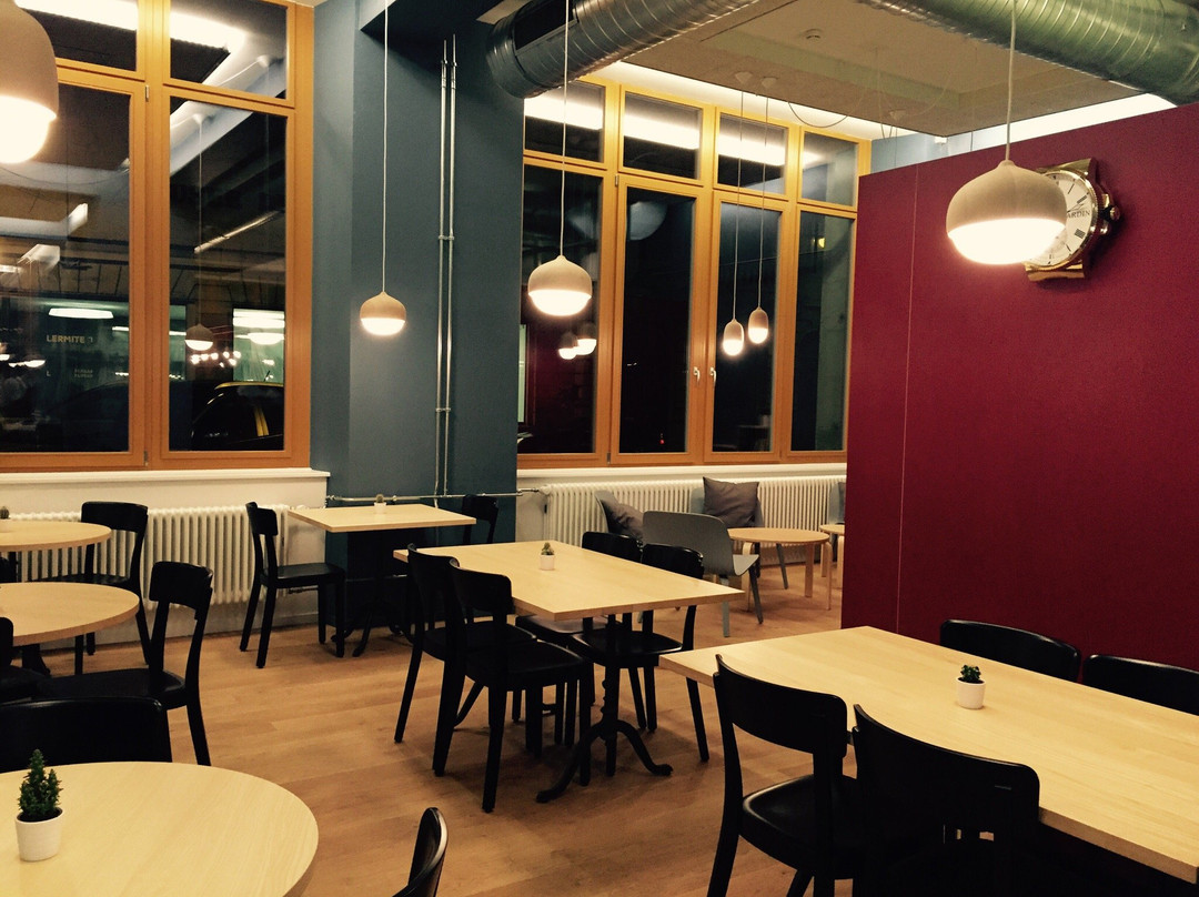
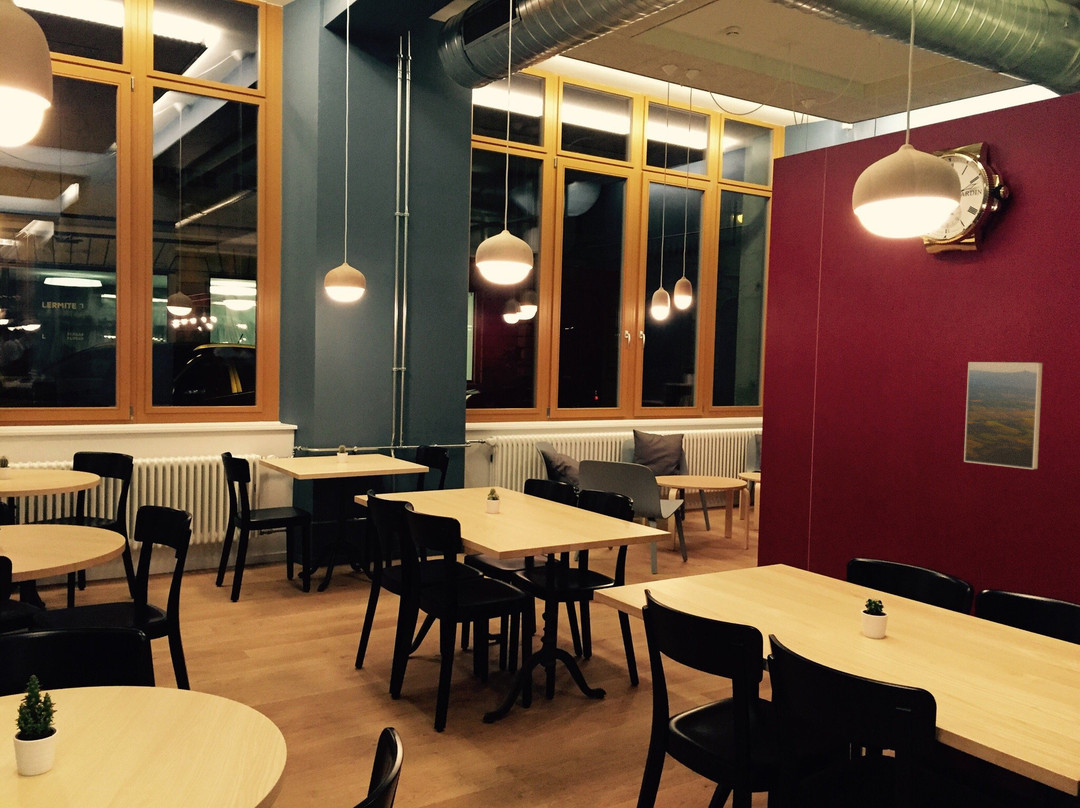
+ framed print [963,361,1044,470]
